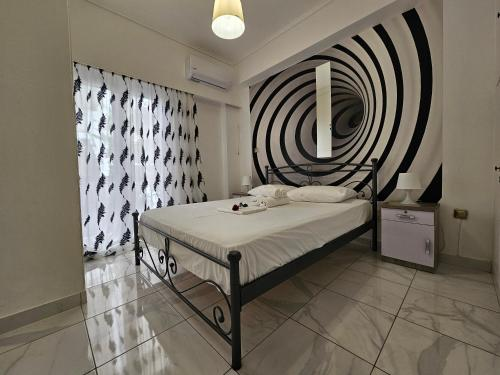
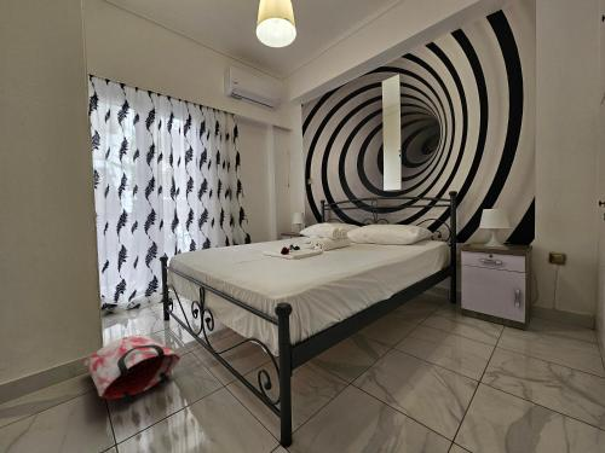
+ bag [82,333,182,405]
